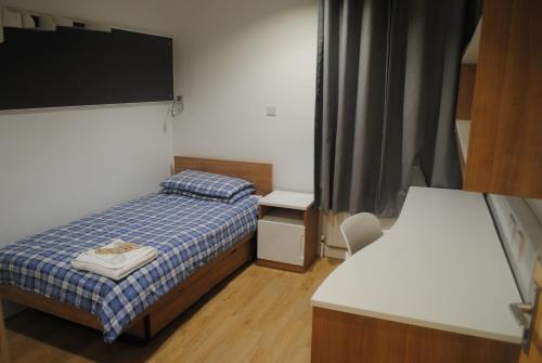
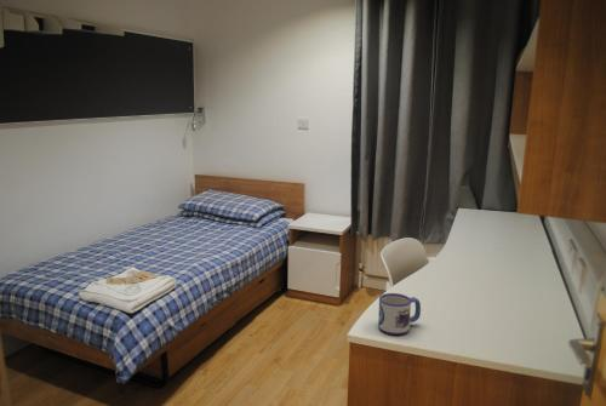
+ mug [377,292,422,336]
